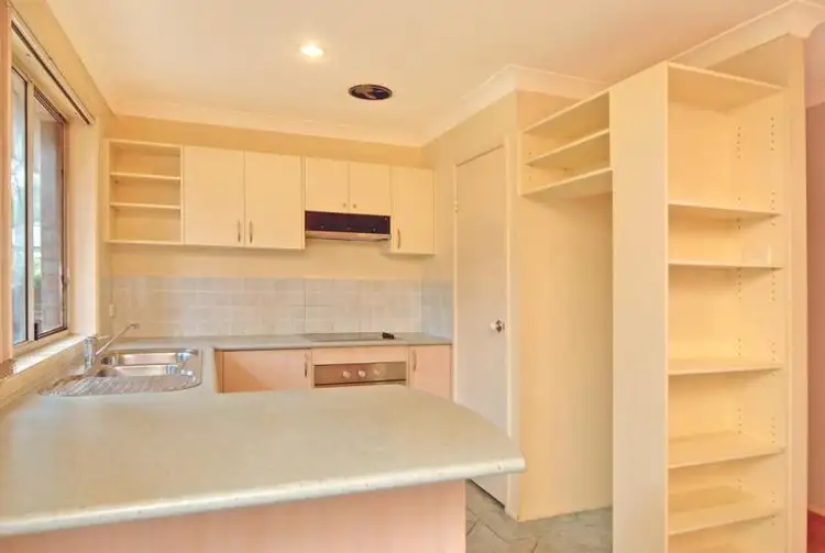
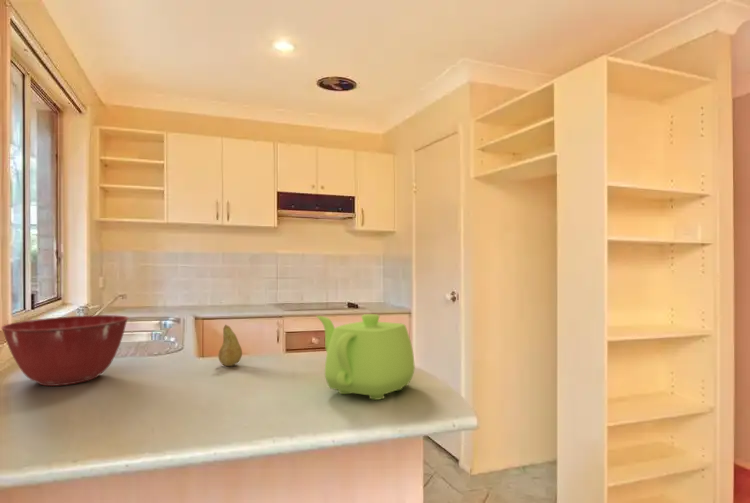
+ fruit [217,324,243,367]
+ mixing bowl [0,314,129,387]
+ teapot [316,313,416,401]
